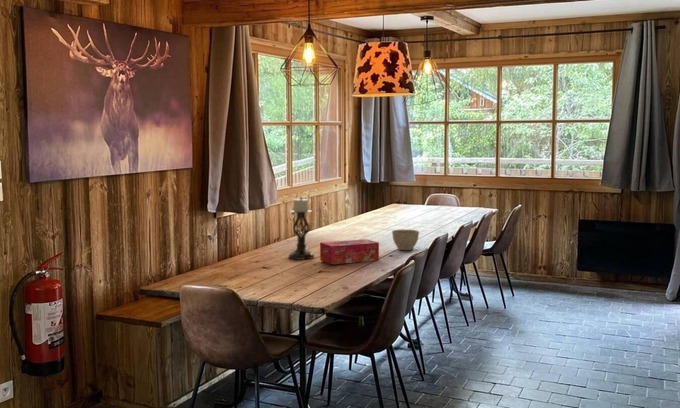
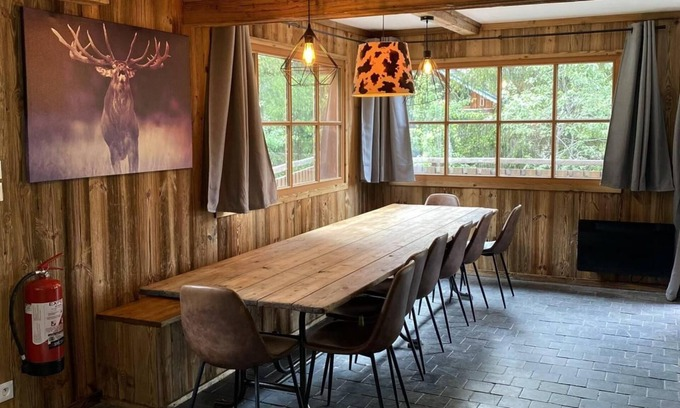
- candle holder [288,196,315,260]
- tissue box [319,238,380,265]
- planter bowl [391,229,420,251]
